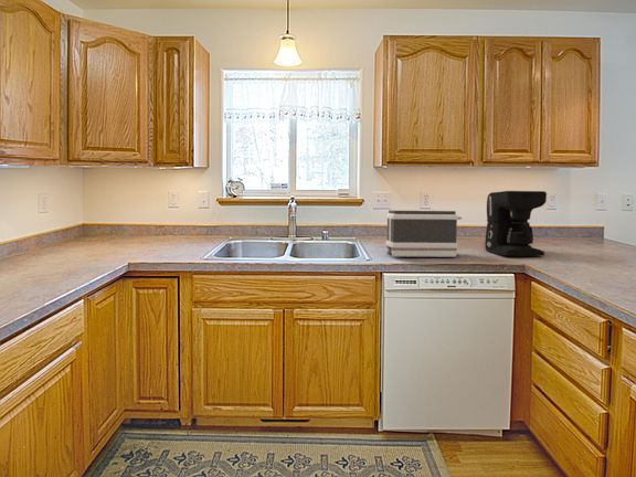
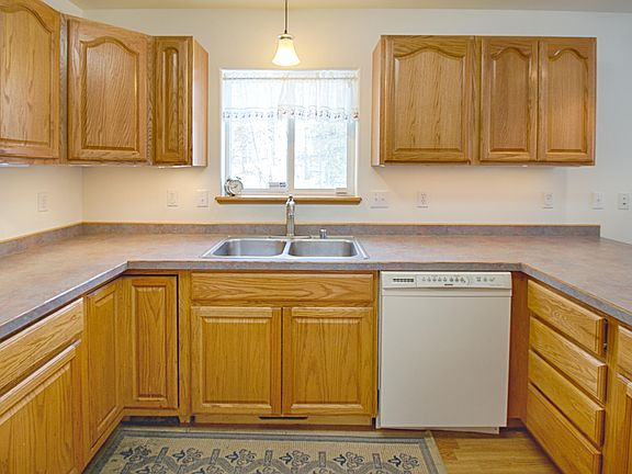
- coffee maker [484,190,548,257]
- toaster [384,209,463,258]
